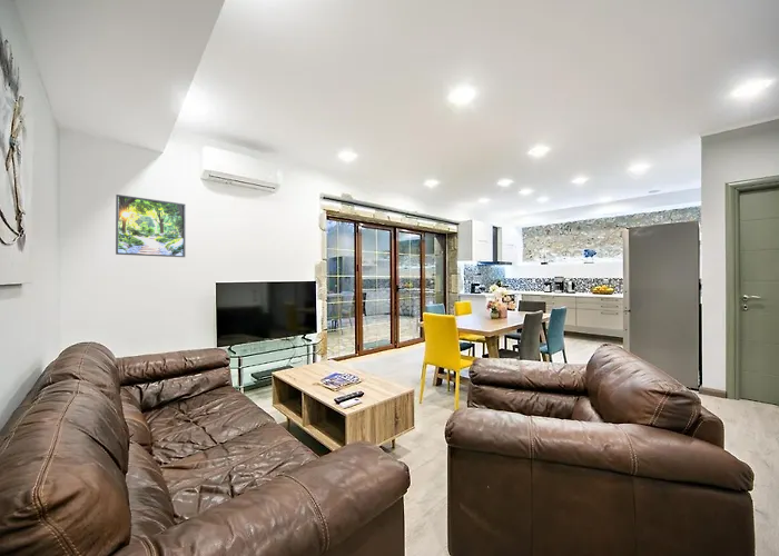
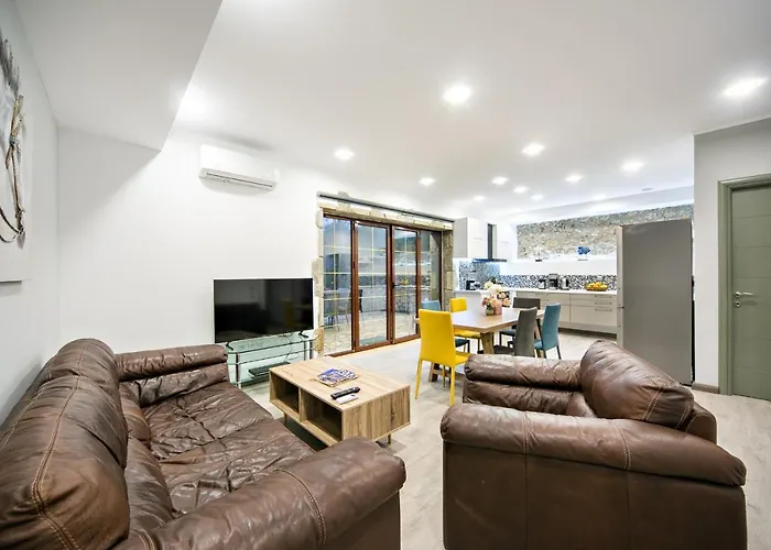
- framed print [115,193,187,258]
